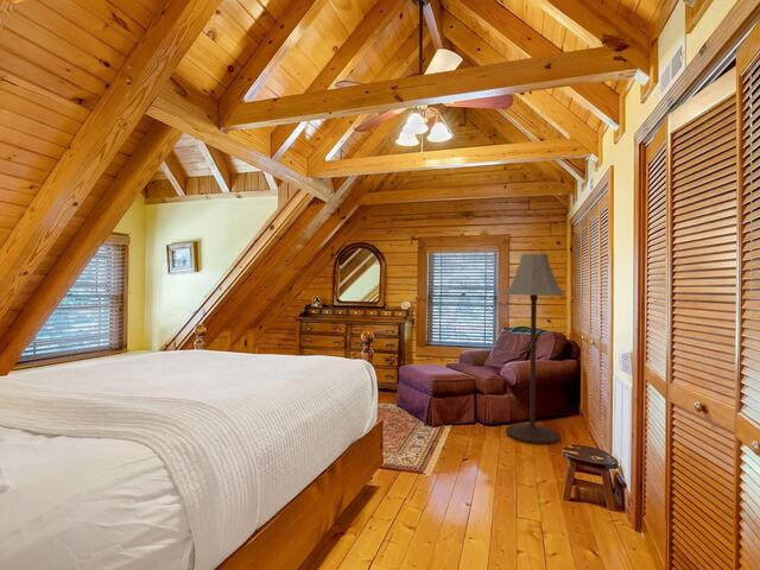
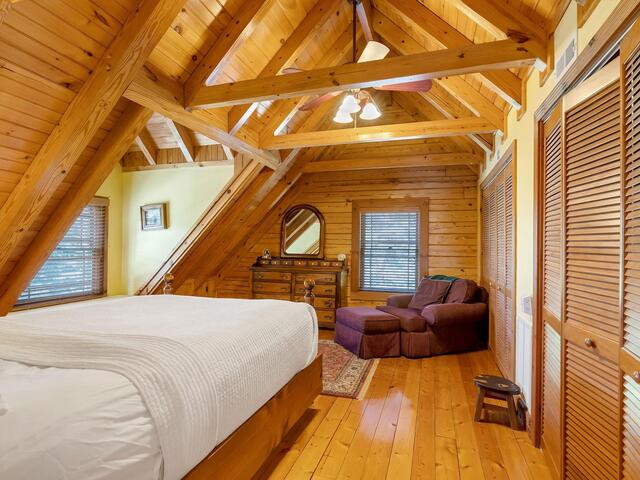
- floor lamp [502,253,568,446]
